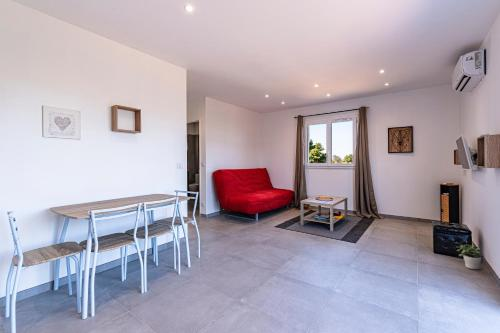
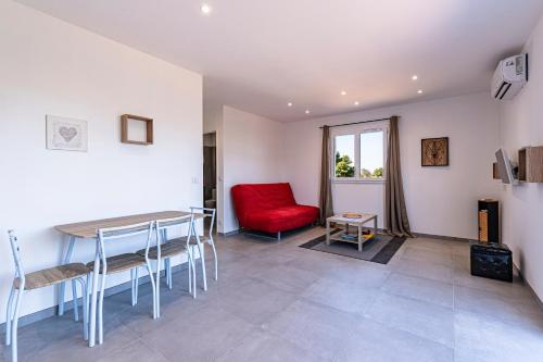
- potted plant [455,243,483,270]
